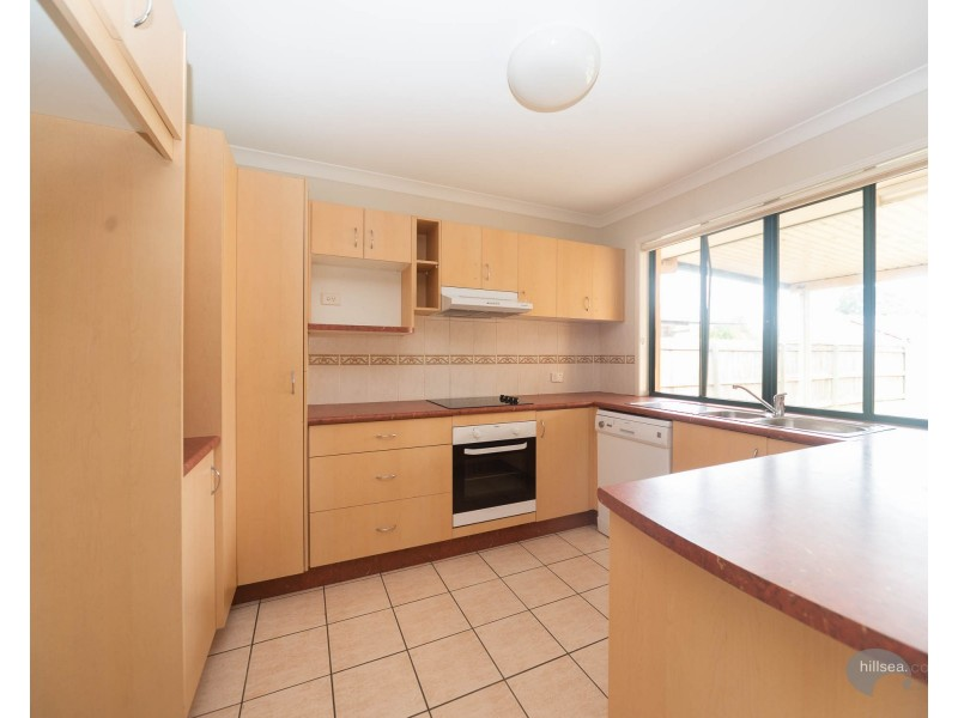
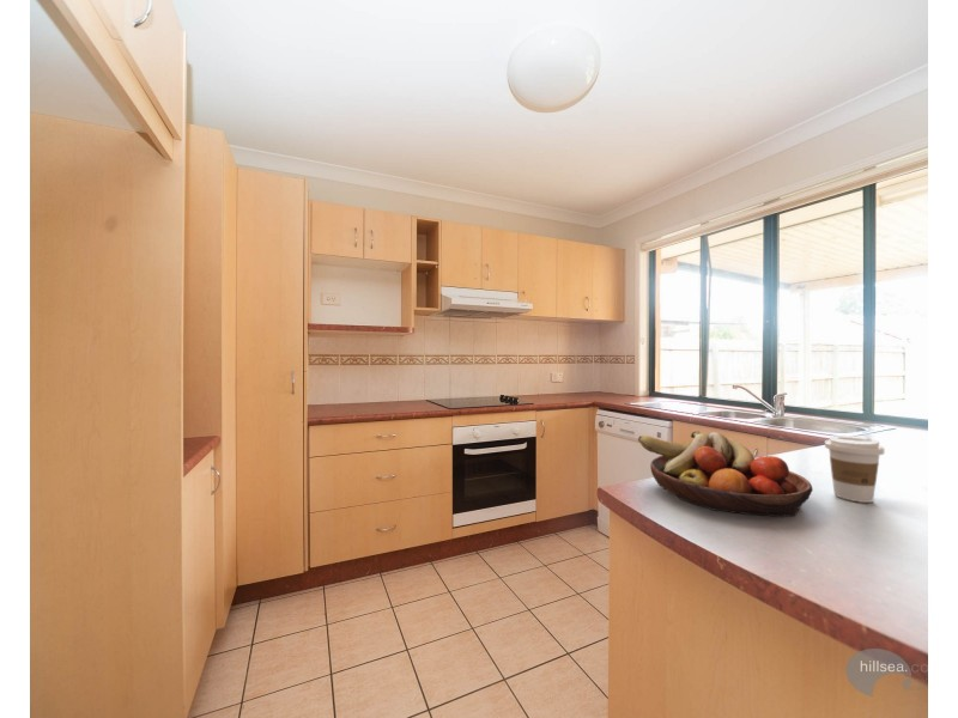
+ coffee cup [824,434,885,504]
+ fruit bowl [637,430,813,518]
